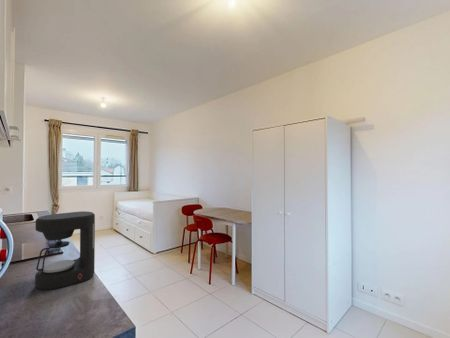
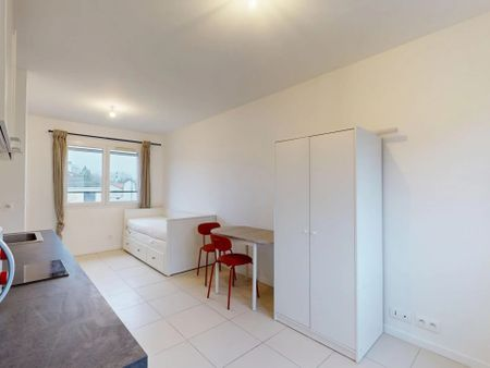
- coffee maker [34,210,96,291]
